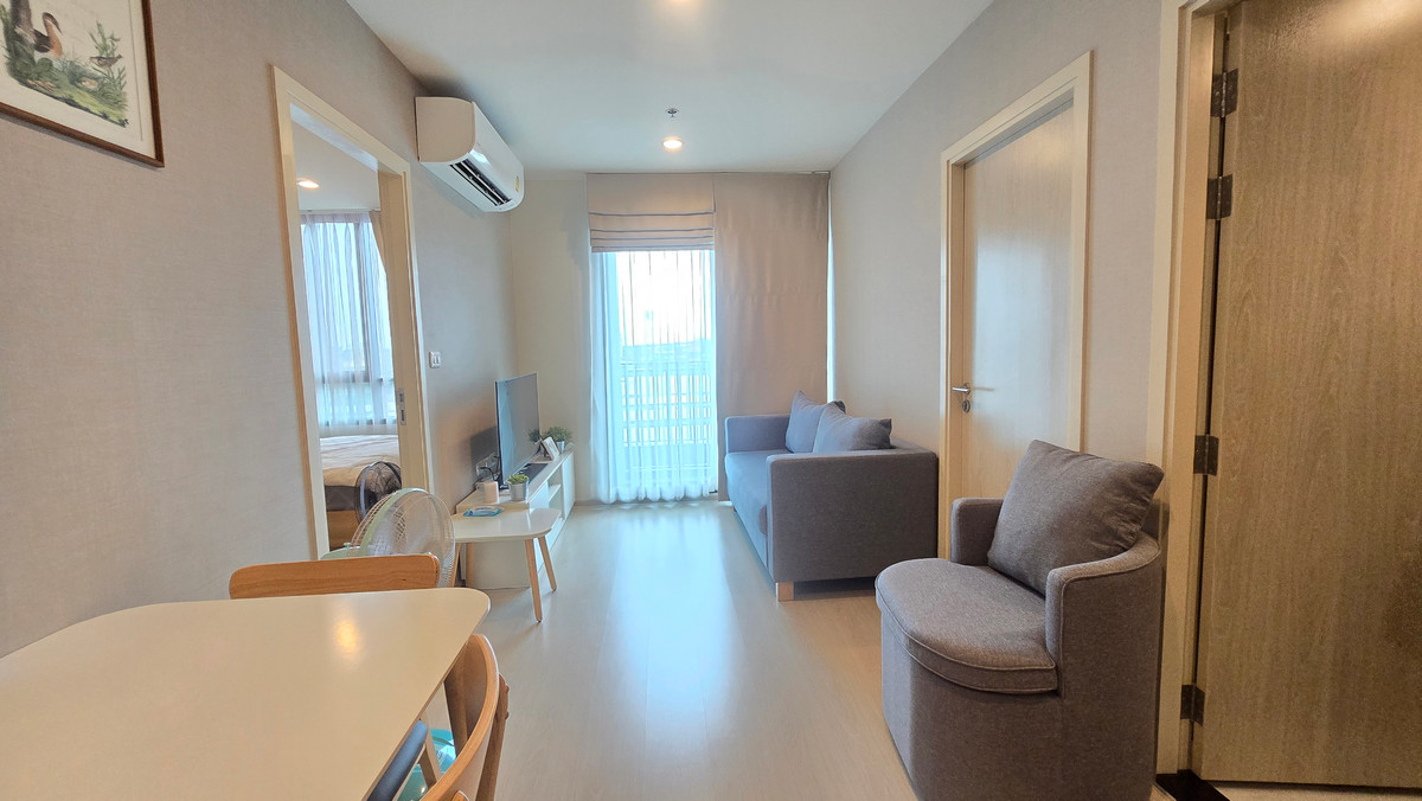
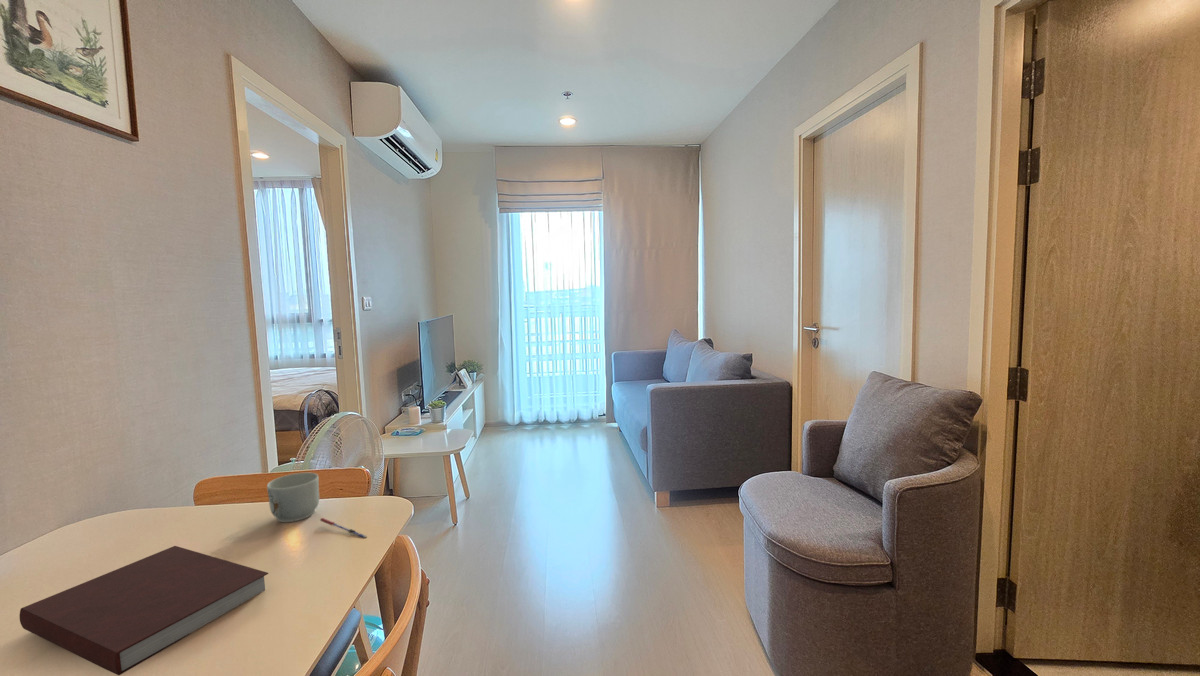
+ notebook [19,545,270,676]
+ mug [266,471,320,523]
+ pen [319,517,367,540]
